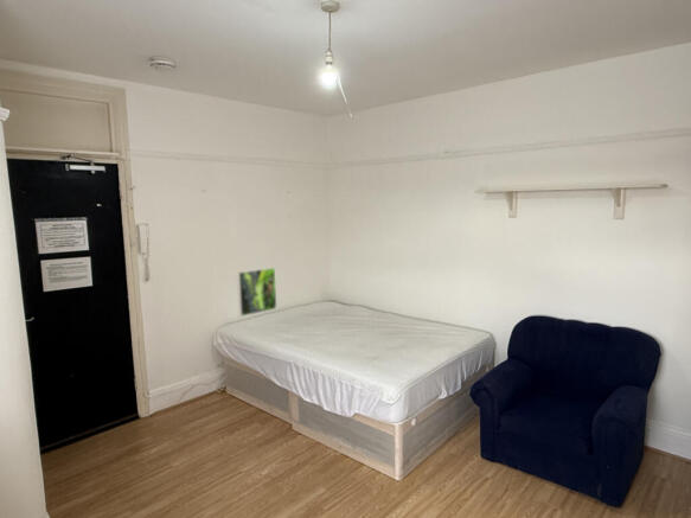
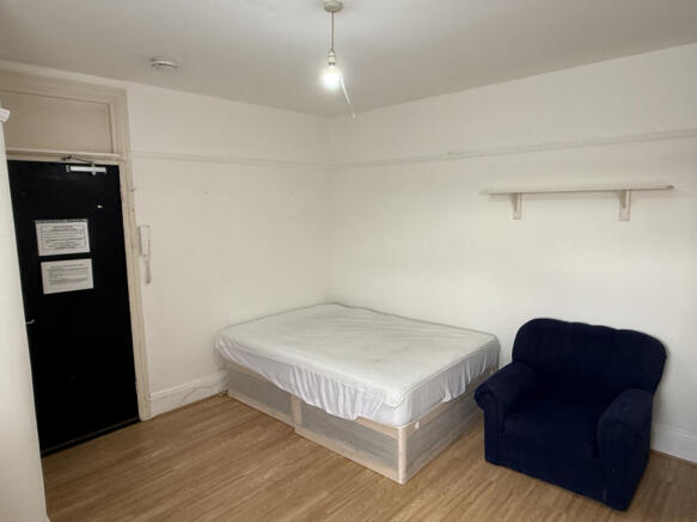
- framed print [236,267,277,318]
